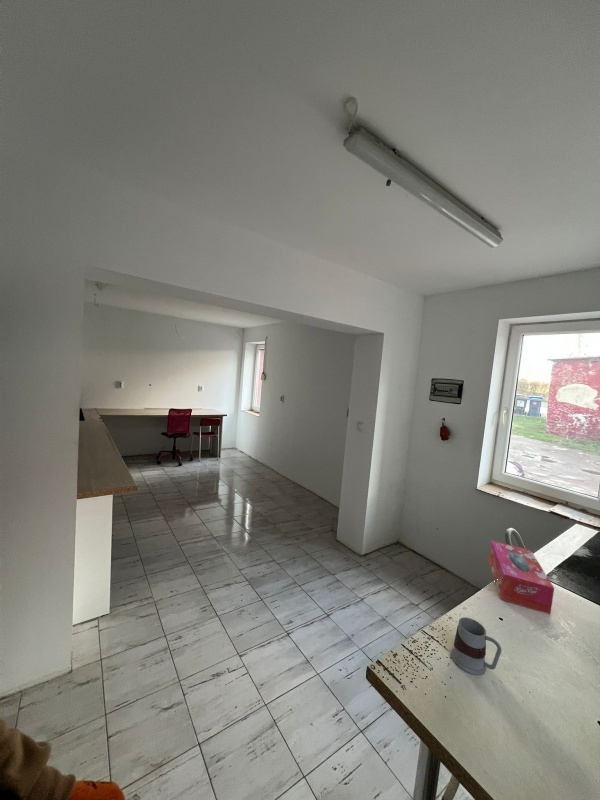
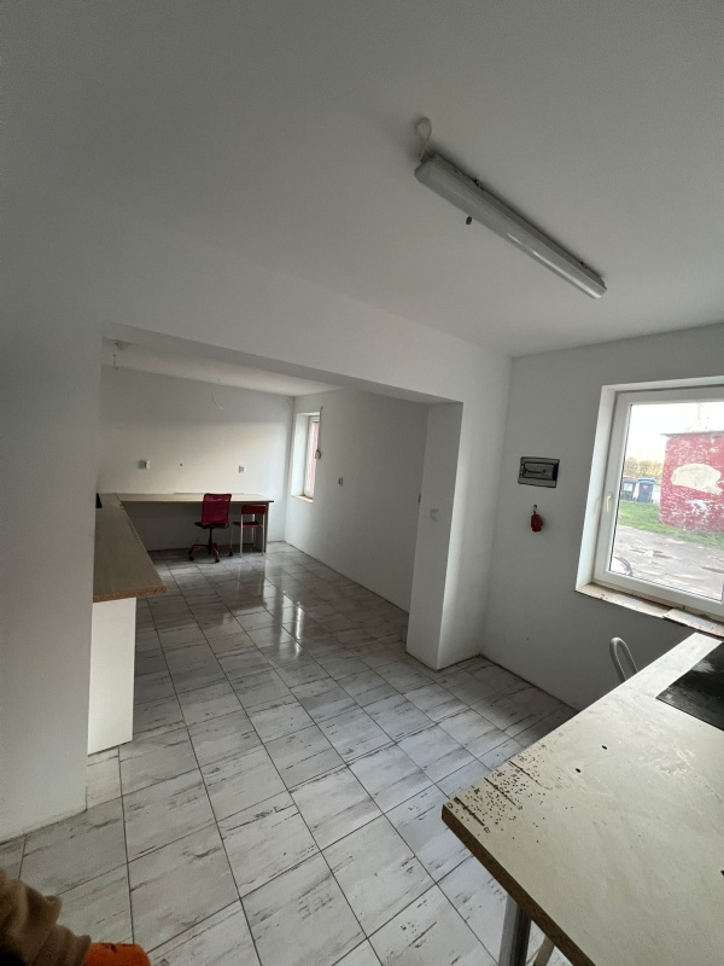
- mug [450,616,503,676]
- tissue box [488,539,555,615]
